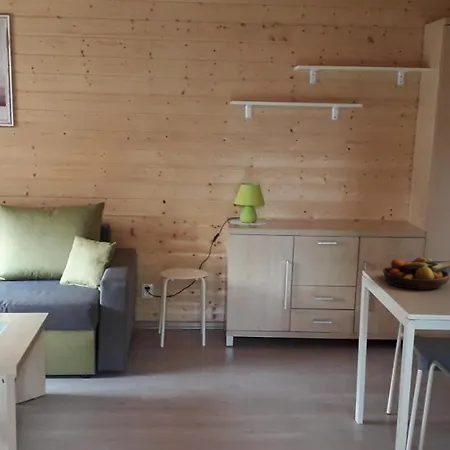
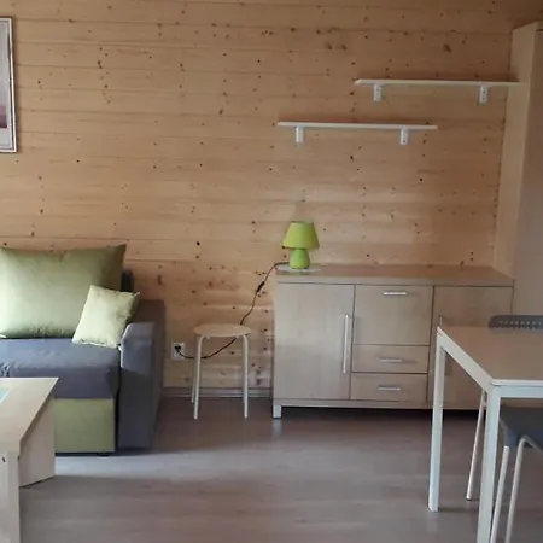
- fruit bowl [382,256,450,291]
